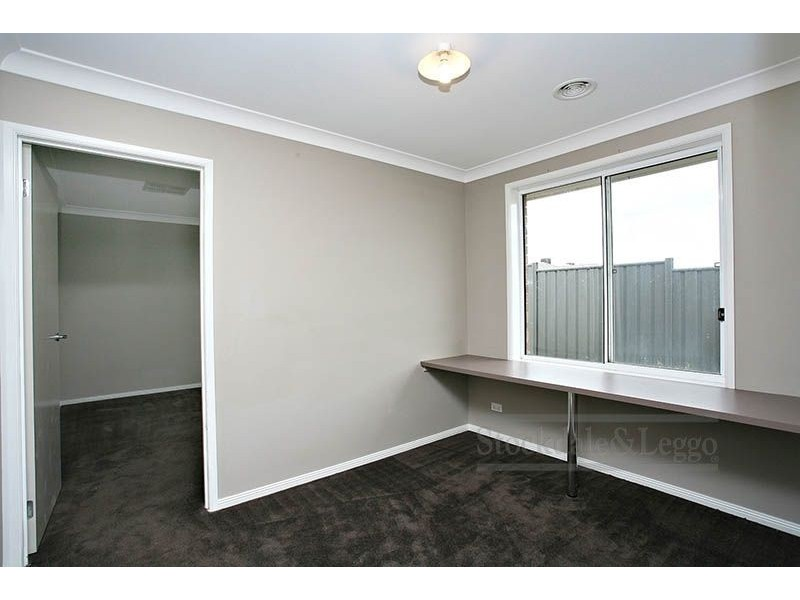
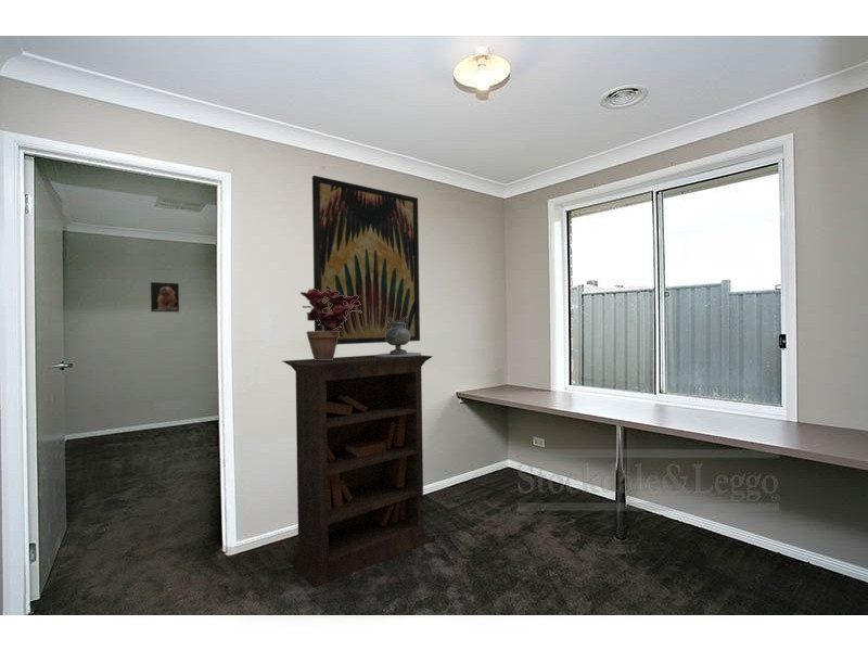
+ decorative vase [374,317,422,357]
+ bookcase [282,354,435,589]
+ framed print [150,281,180,312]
+ wall art [311,175,421,346]
+ potted plant [299,288,362,360]
